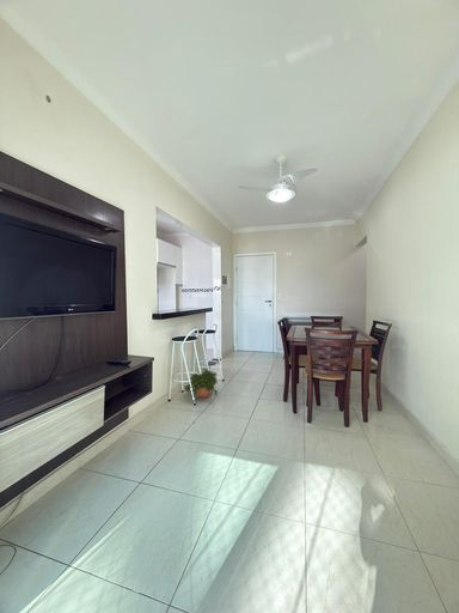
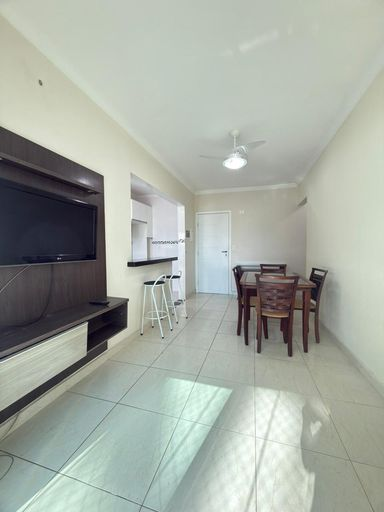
- potted plant [183,366,220,399]
